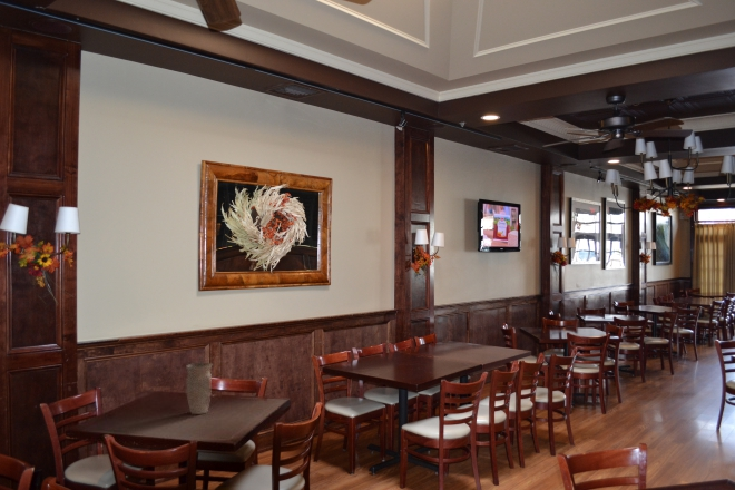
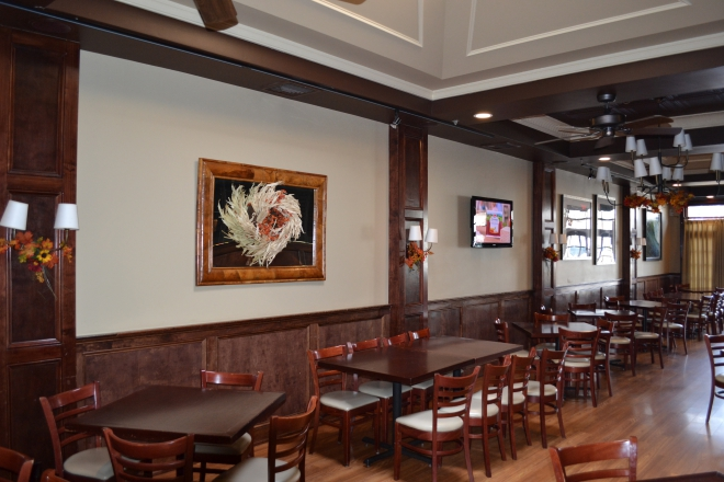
- vase [185,362,213,415]
